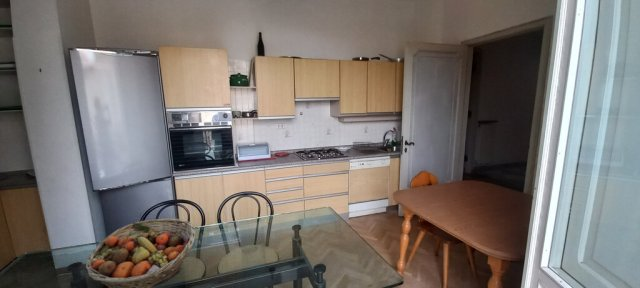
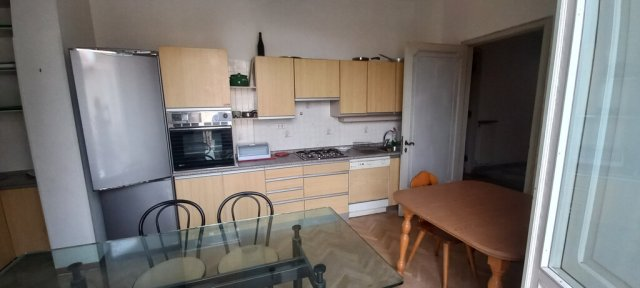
- fruit basket [85,217,197,288]
